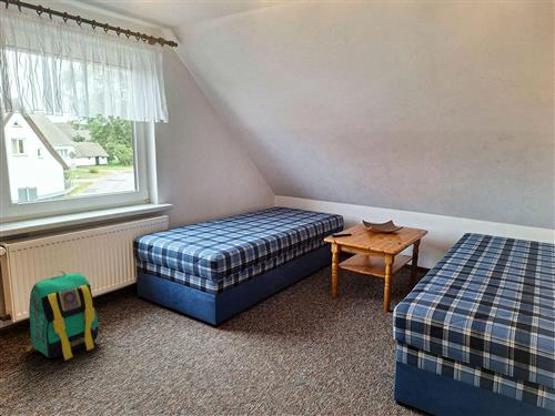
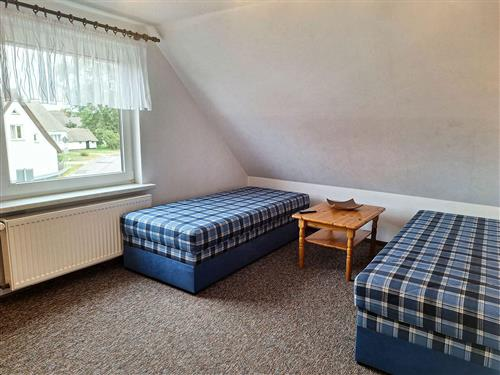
- backpack [26,271,100,362]
